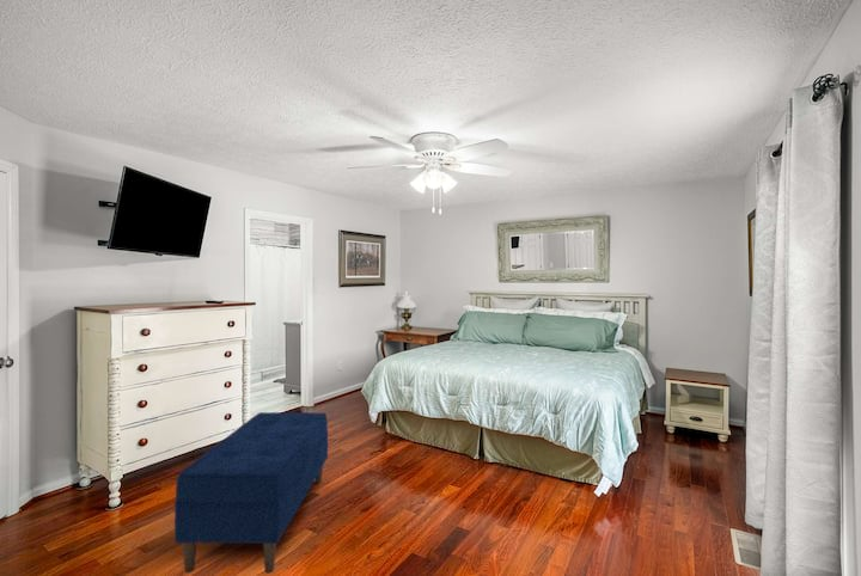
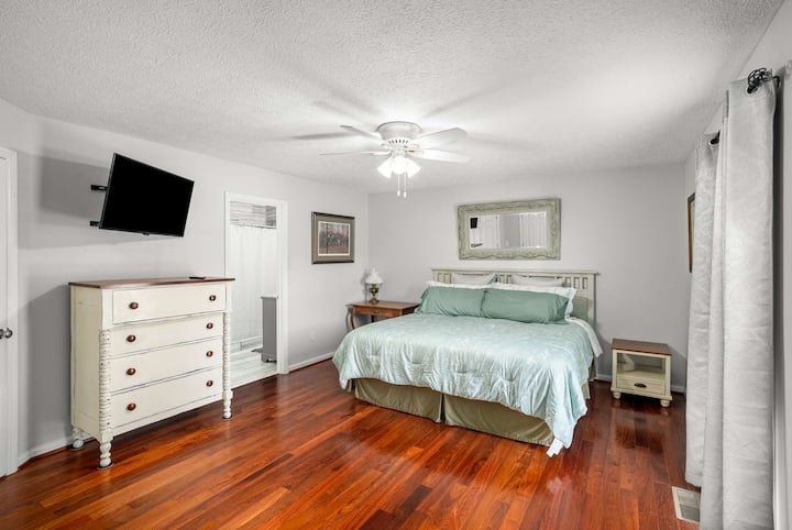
- bench [173,411,329,575]
